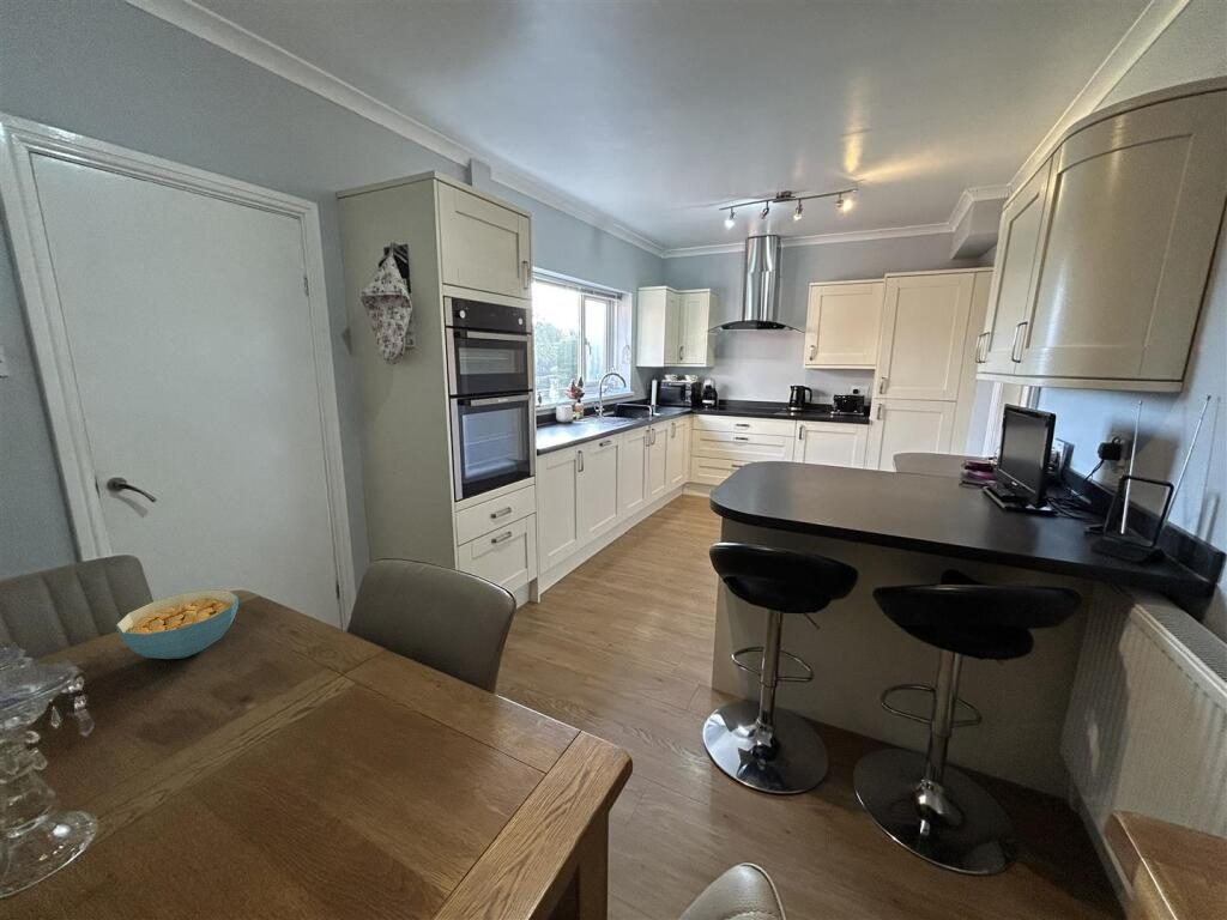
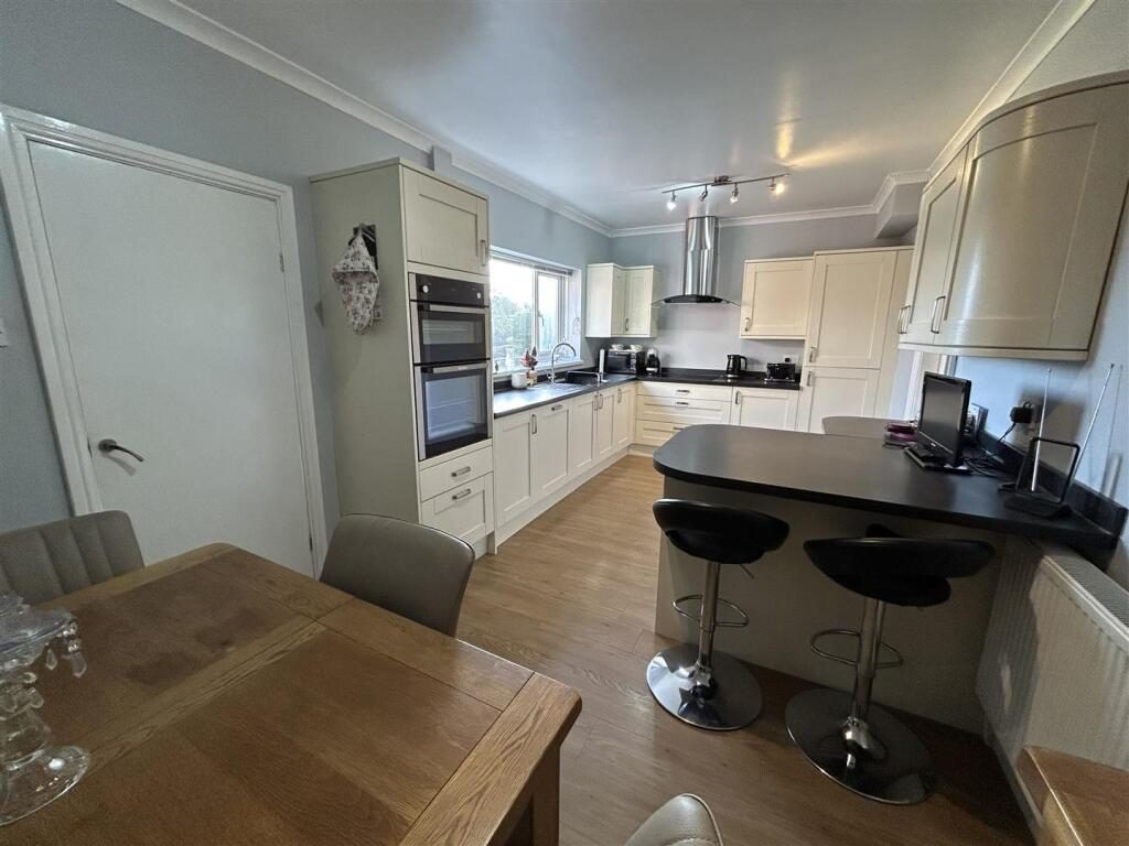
- cereal bowl [115,588,240,660]
